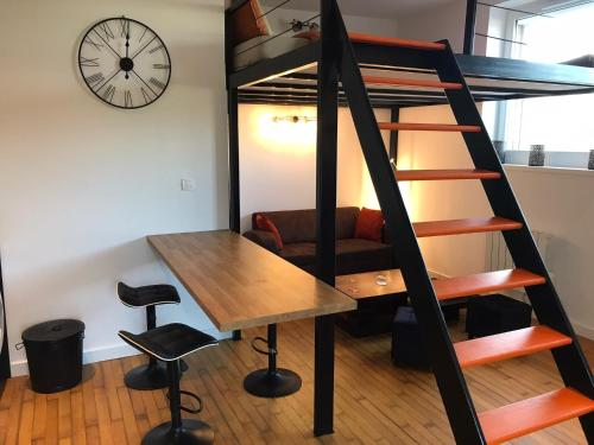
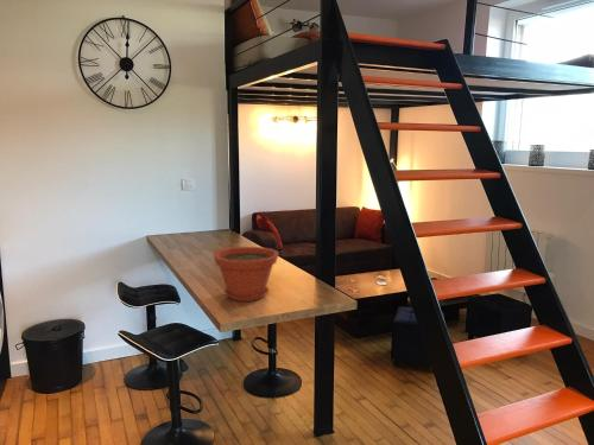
+ plant pot [211,246,280,303]
